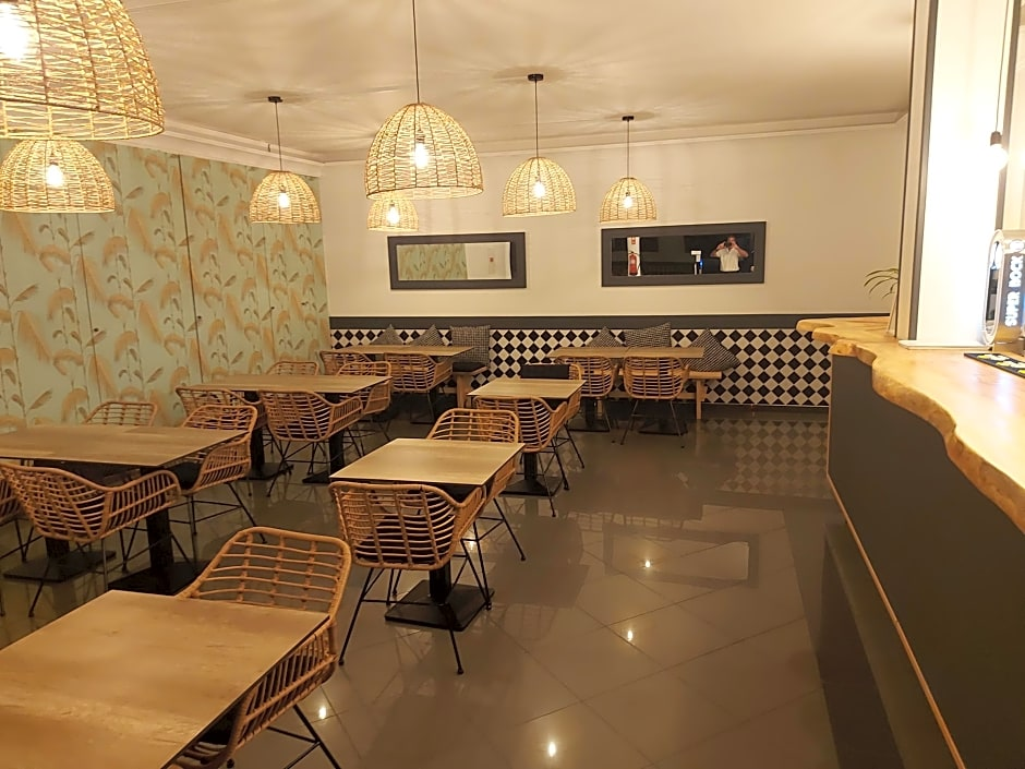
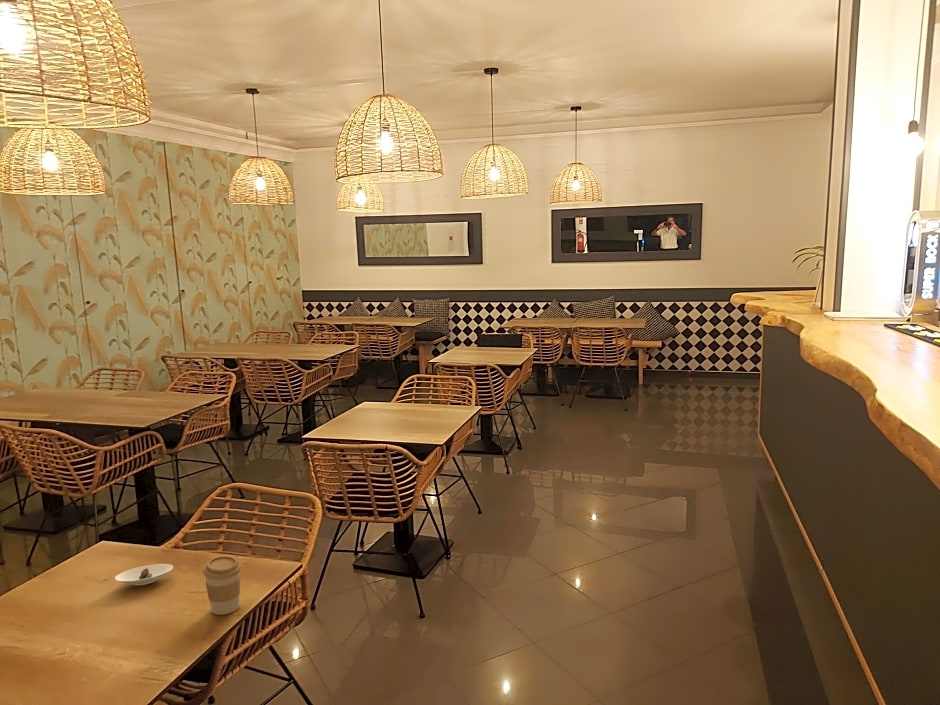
+ saucer [114,563,174,586]
+ coffee cup [202,555,243,616]
